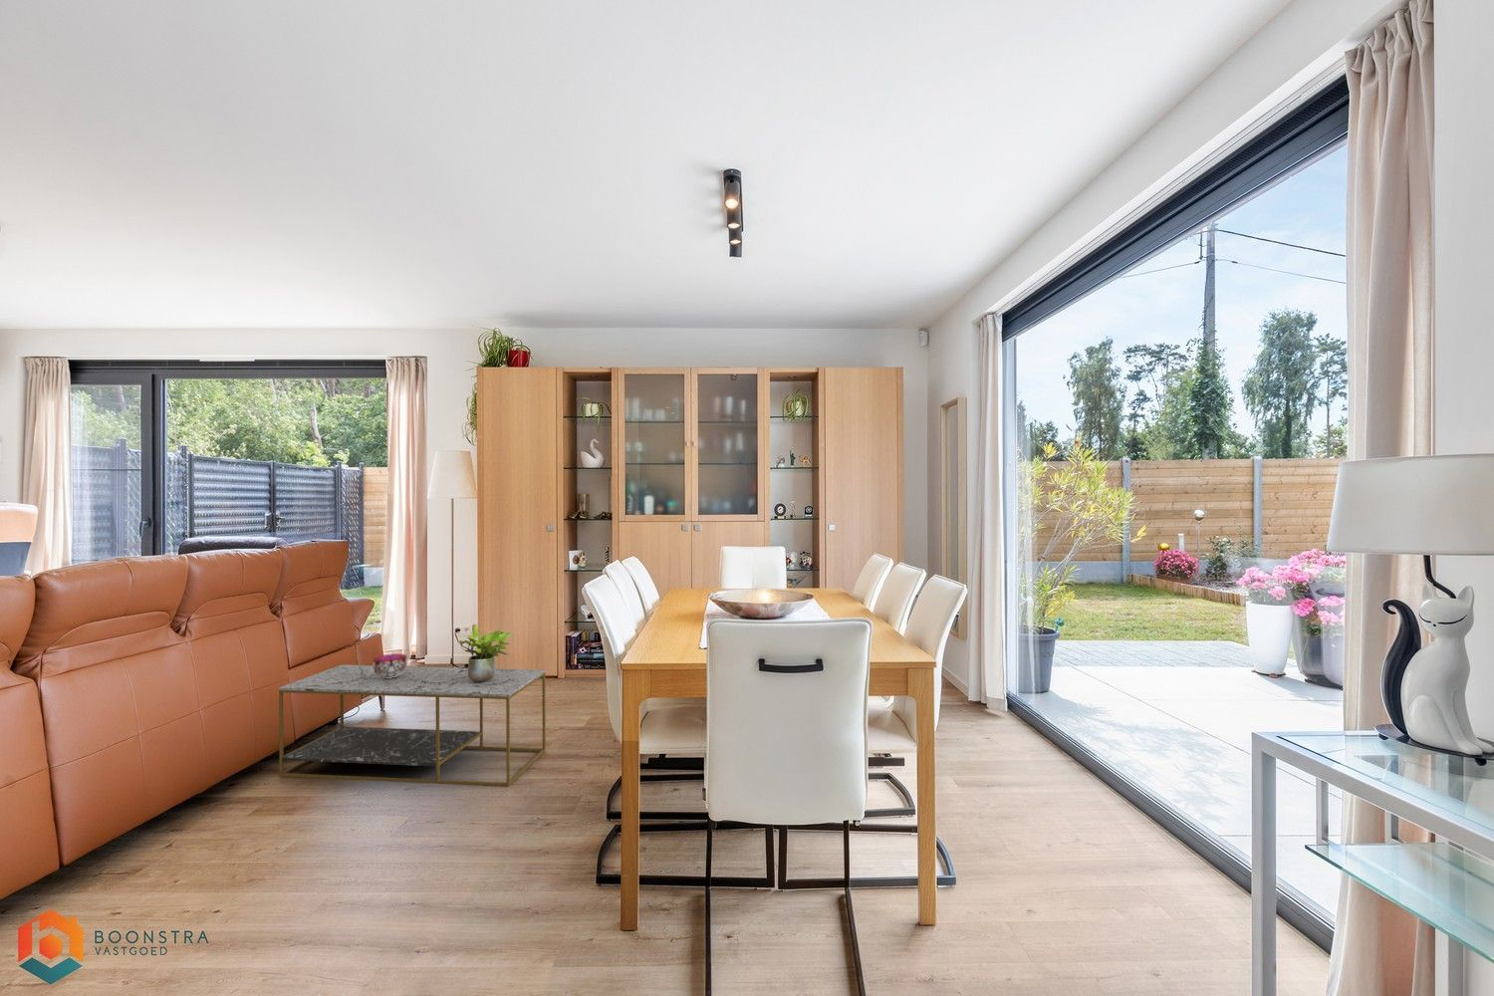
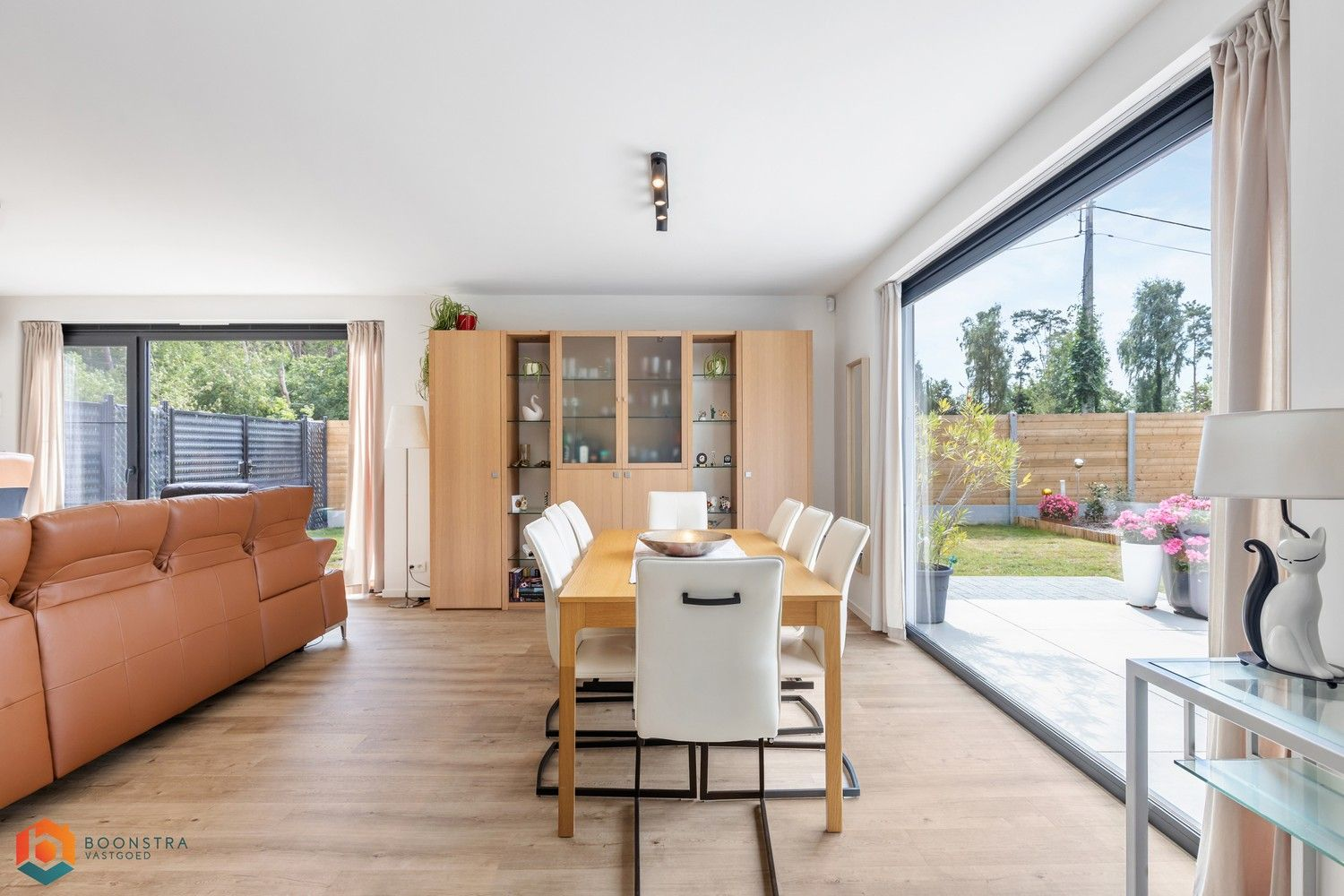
- potted plant [458,624,514,681]
- decorative bowl [371,653,408,678]
- coffee table [278,665,547,787]
